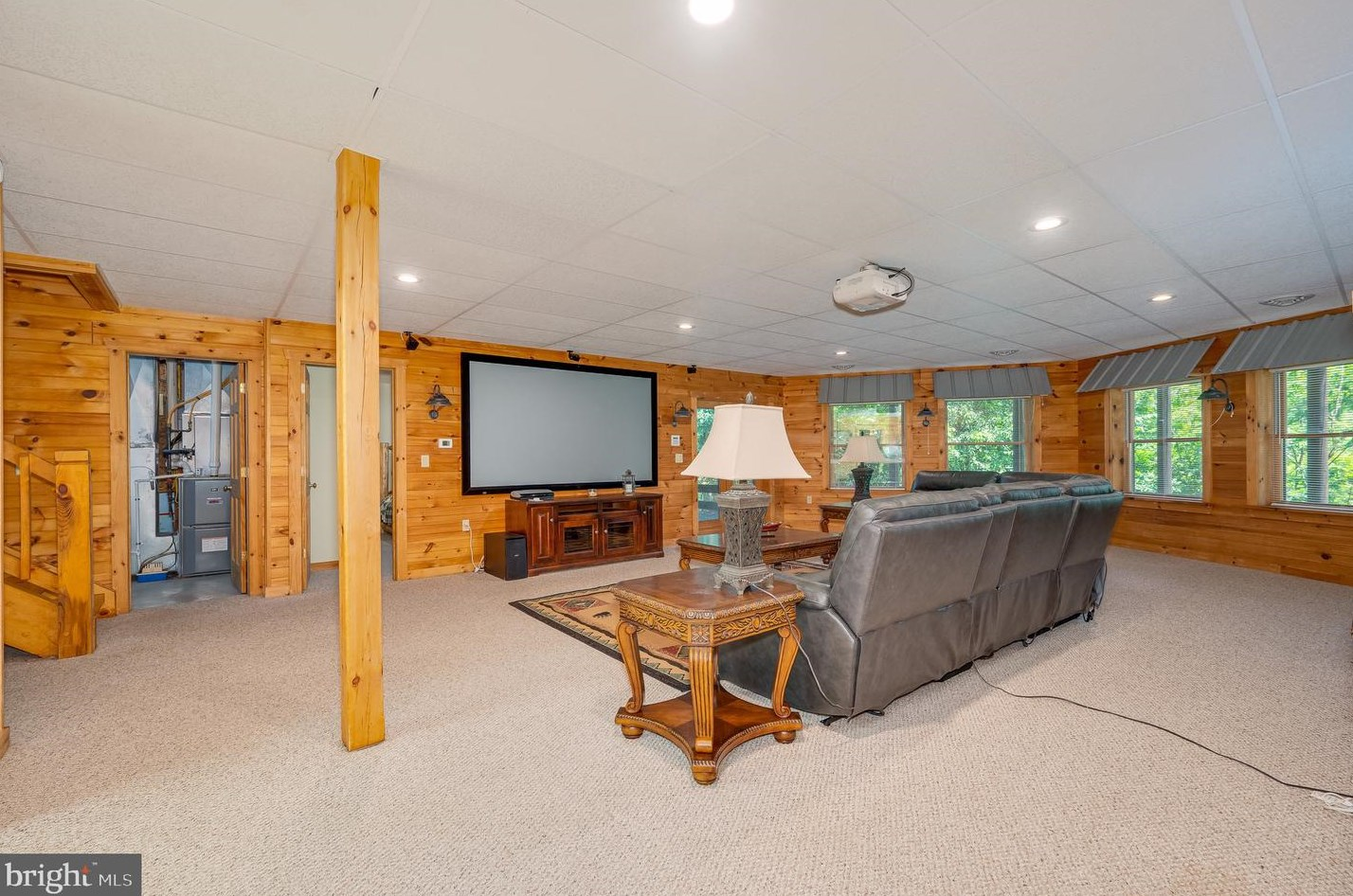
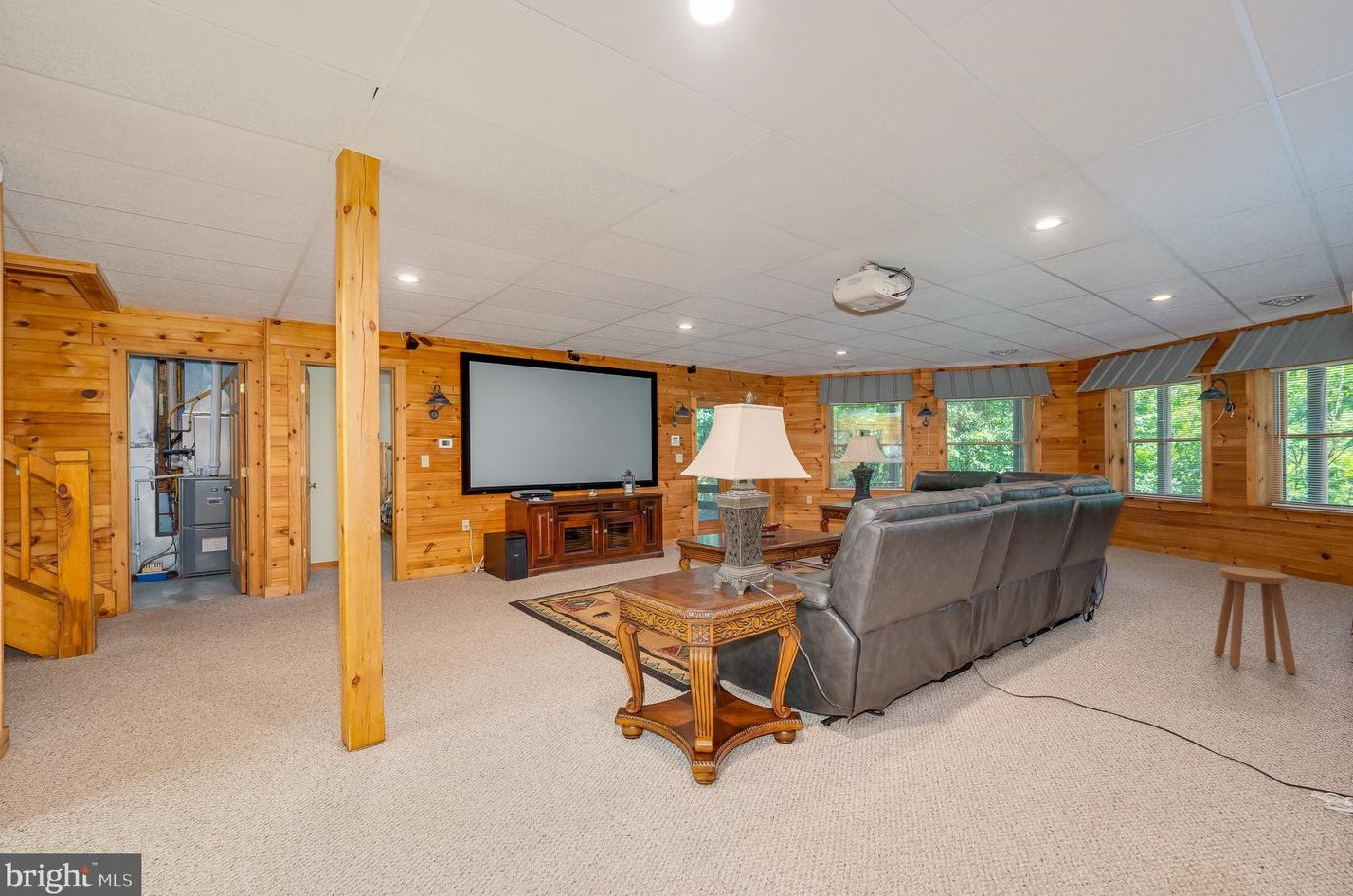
+ stool [1213,566,1297,675]
